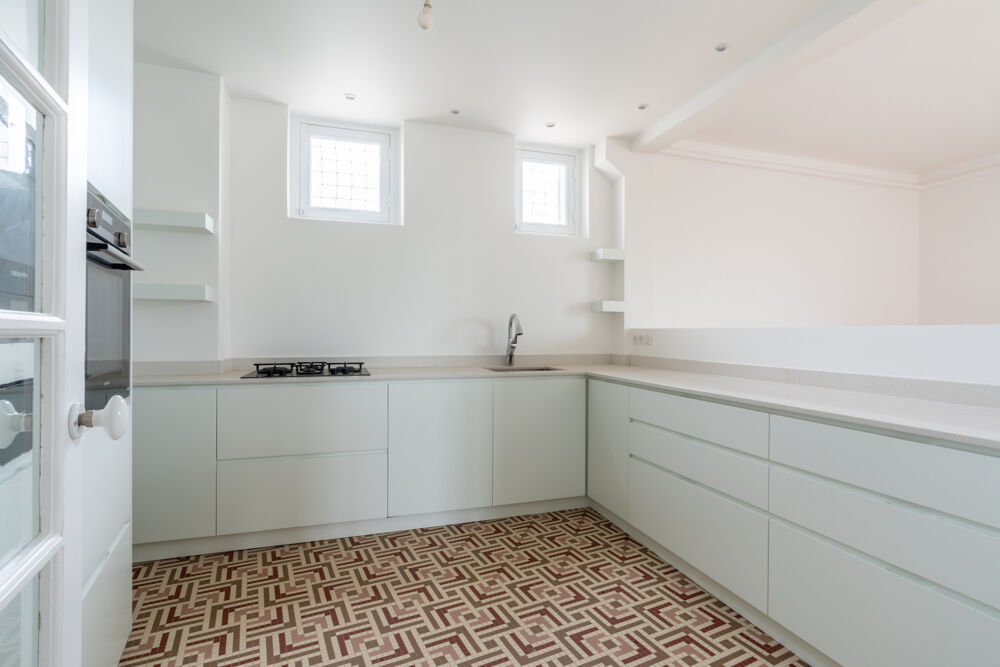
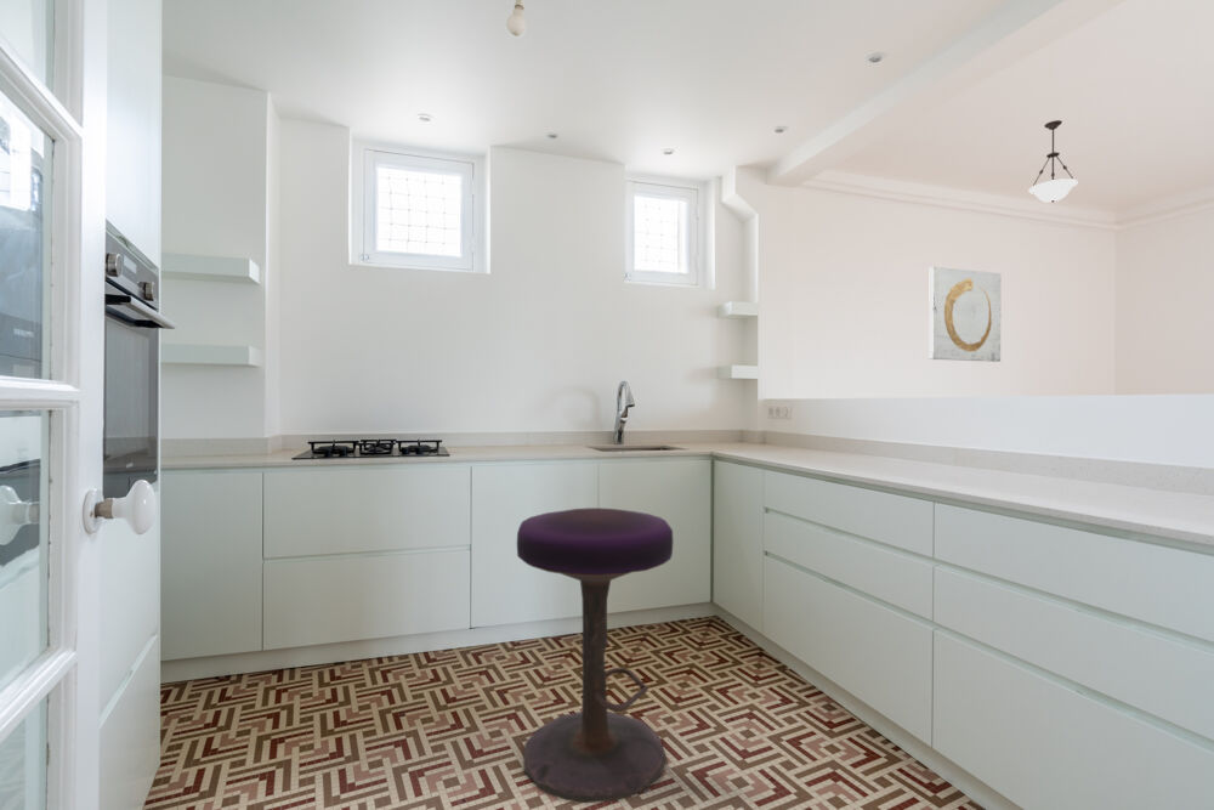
+ pendant light [1027,119,1079,204]
+ stool [516,506,674,804]
+ wall art [927,266,1002,363]
